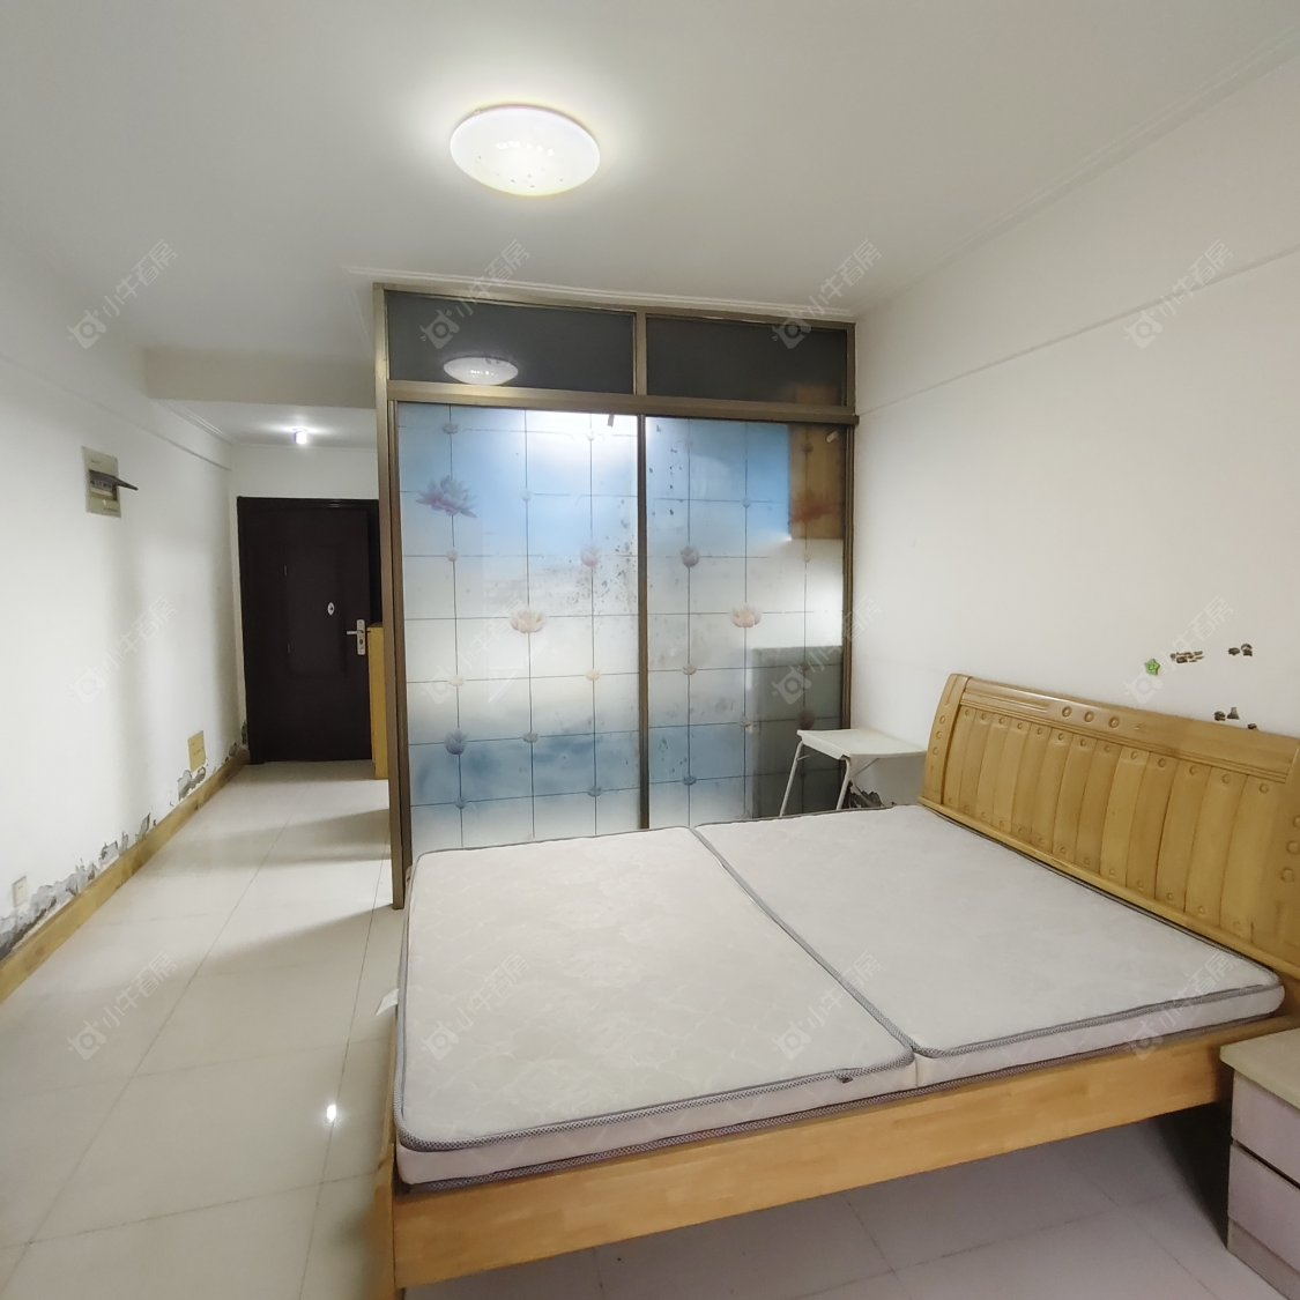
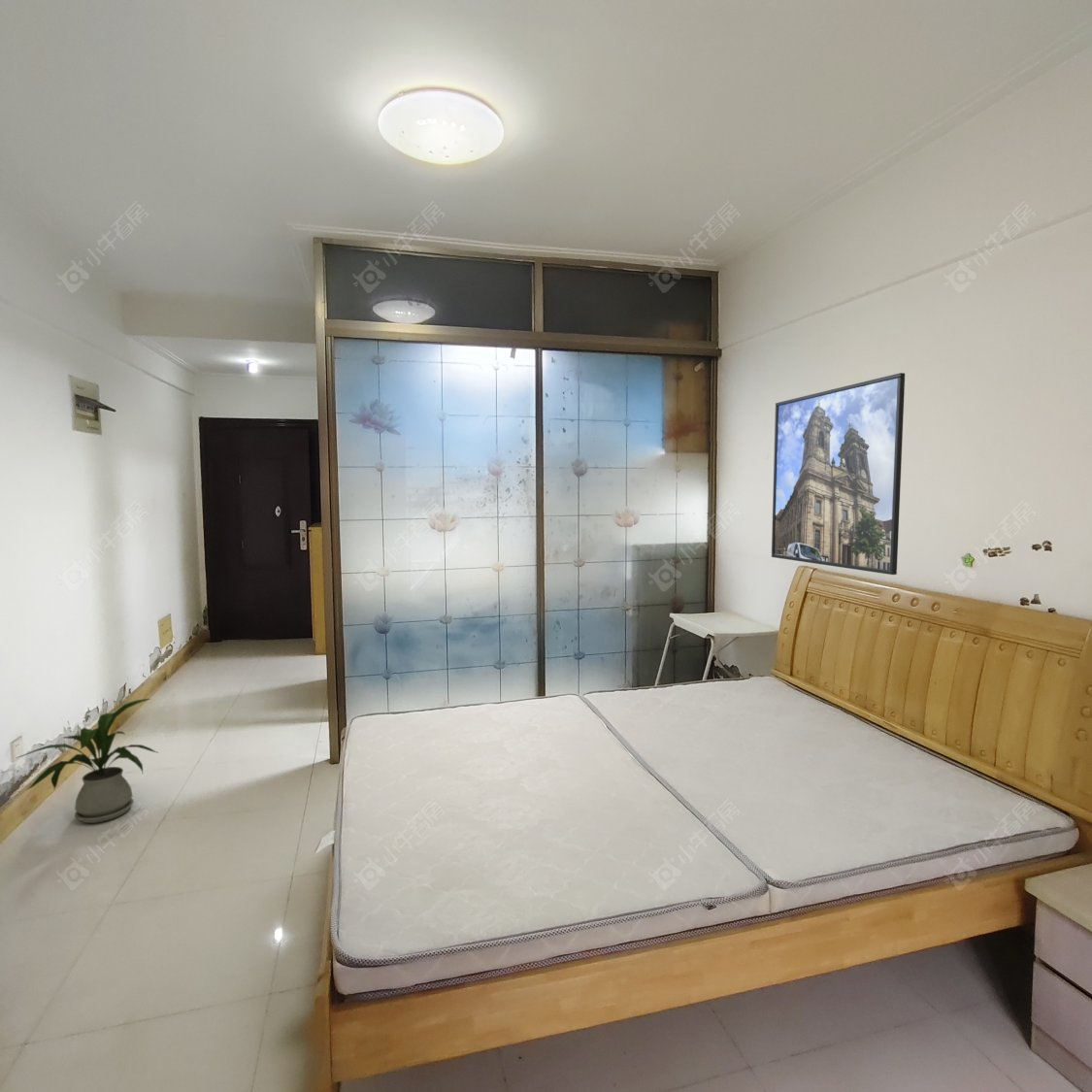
+ house plant [16,698,160,824]
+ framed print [771,372,906,576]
